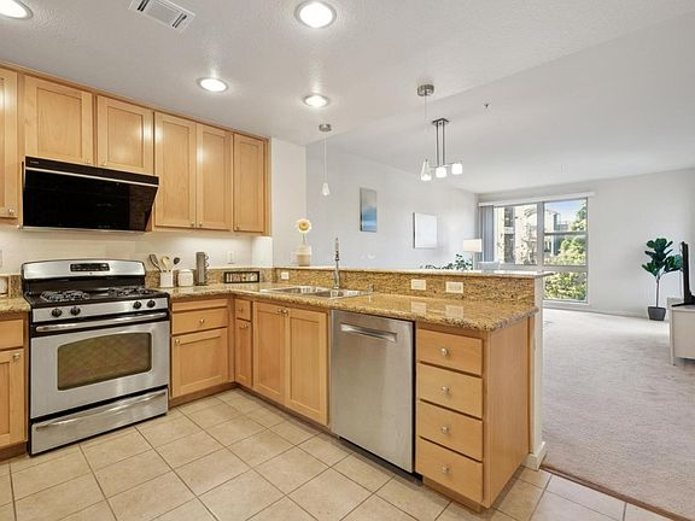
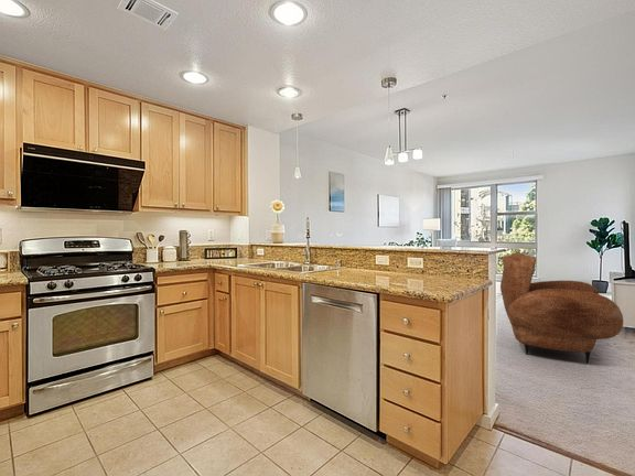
+ armchair [499,251,624,365]
